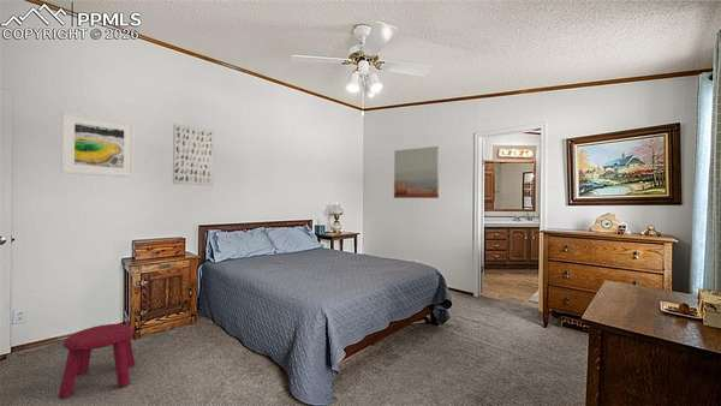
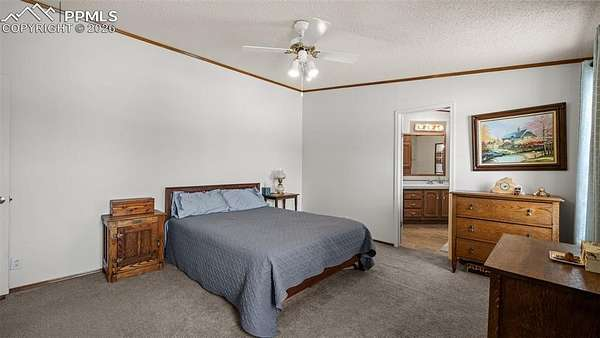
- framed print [60,111,136,179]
- stool [58,323,137,400]
- wall art [172,124,215,187]
- wall art [393,145,441,199]
